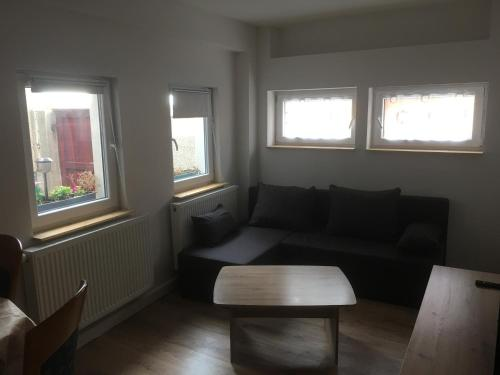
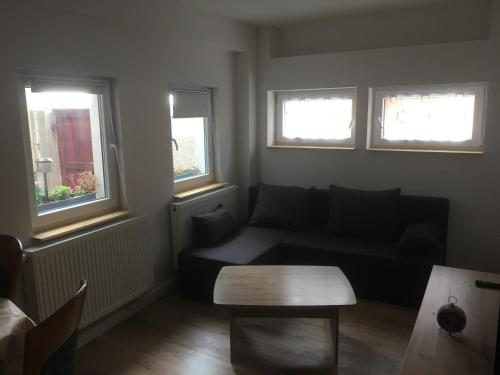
+ alarm clock [436,295,468,337]
